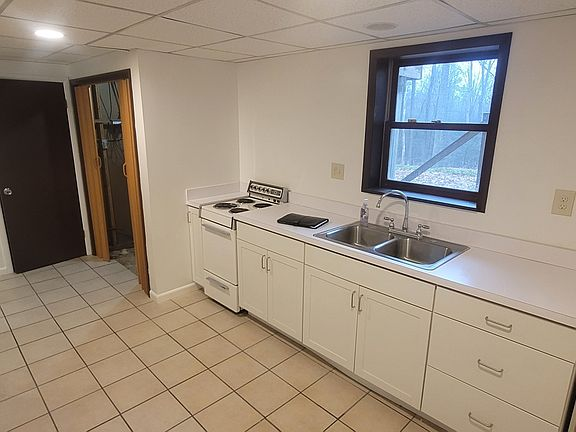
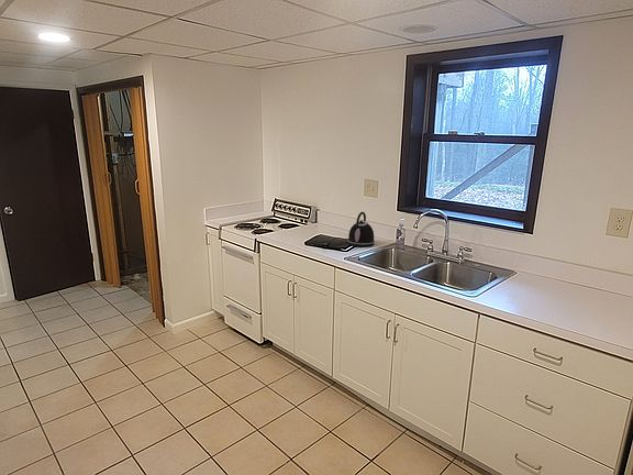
+ kettle [346,211,376,247]
